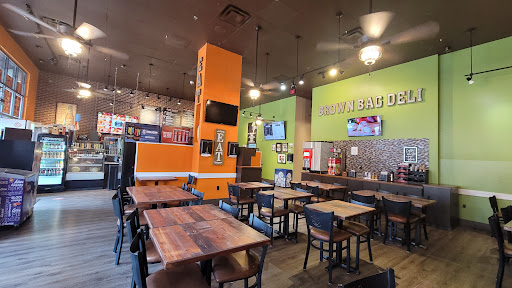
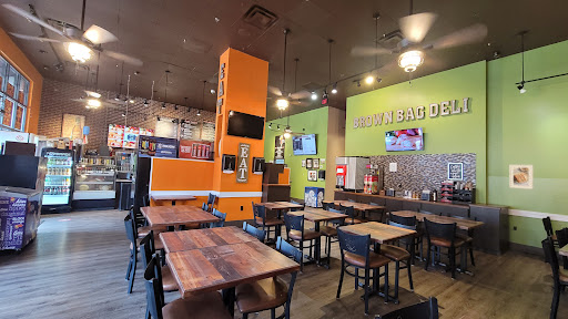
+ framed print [508,164,535,191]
